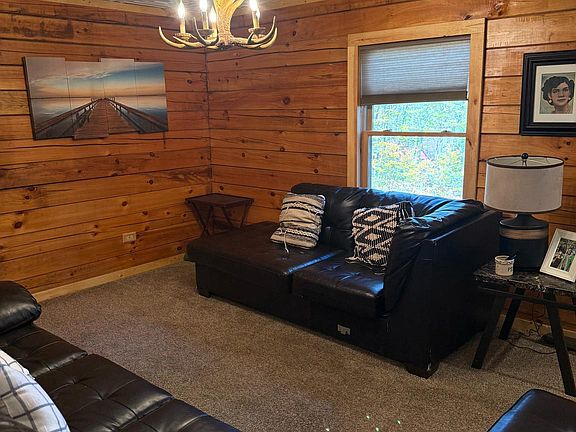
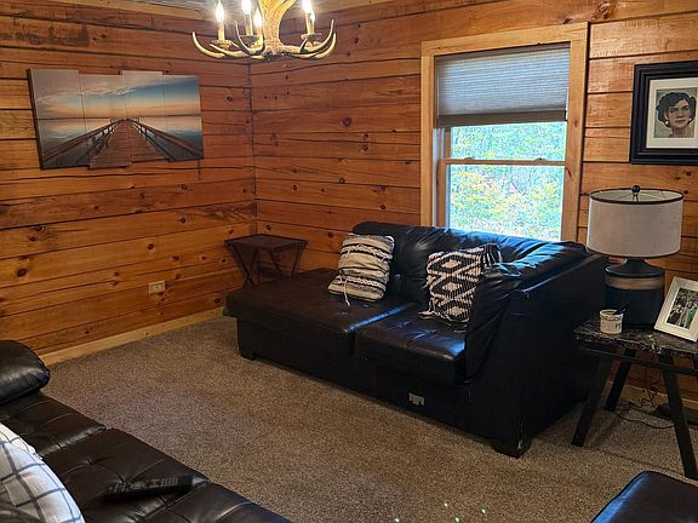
+ remote control [103,473,194,501]
